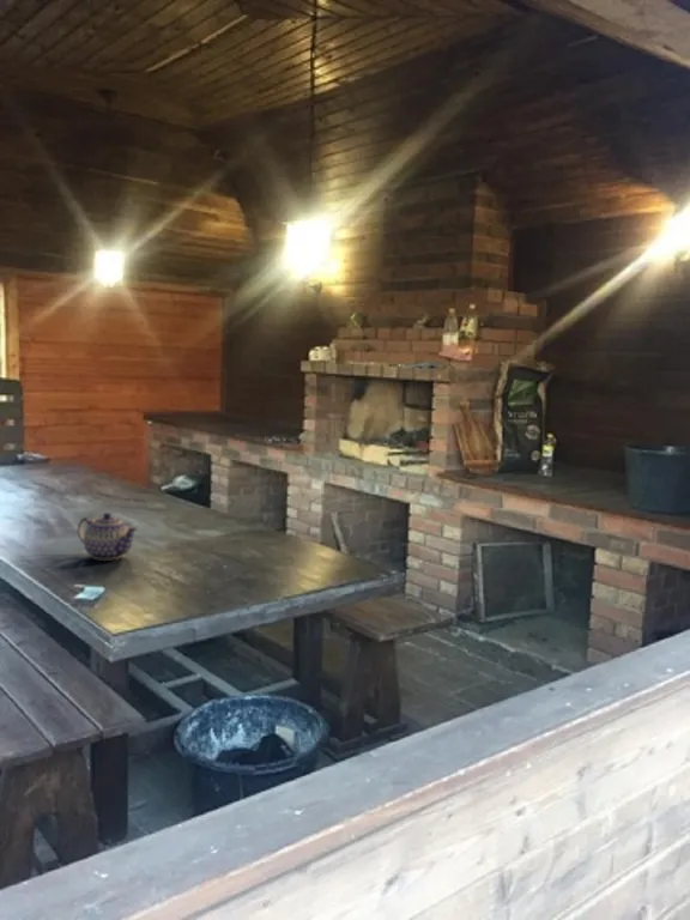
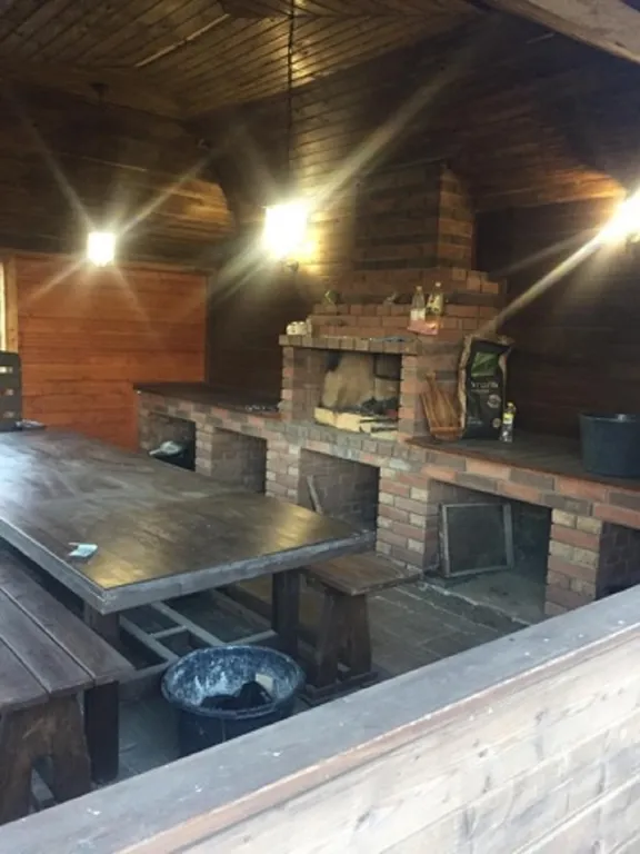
- teapot [77,512,139,562]
